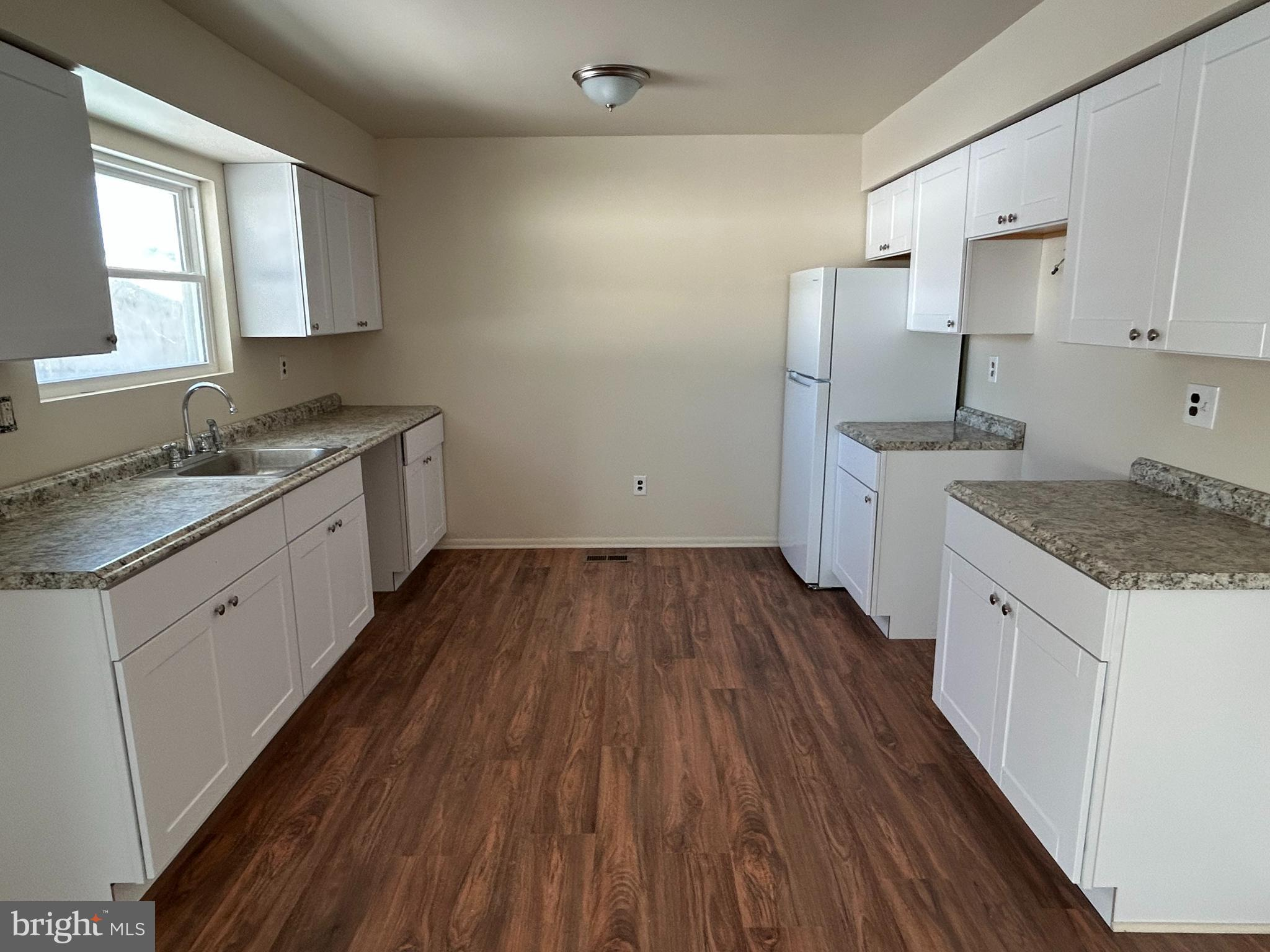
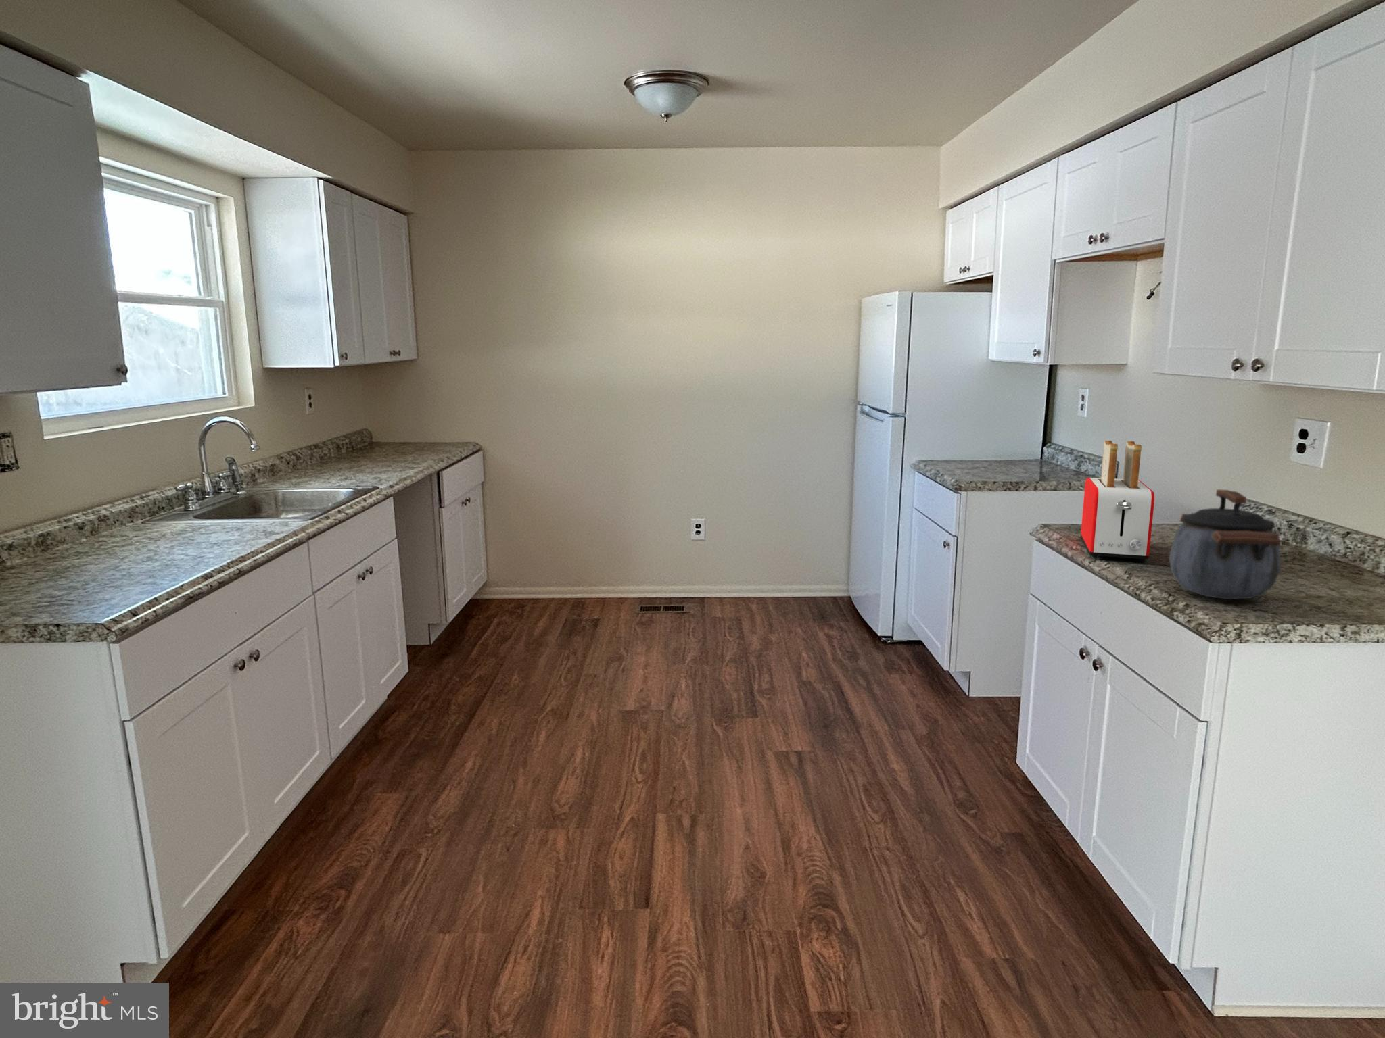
+ kettle [1169,488,1281,600]
+ toaster [1080,439,1155,562]
